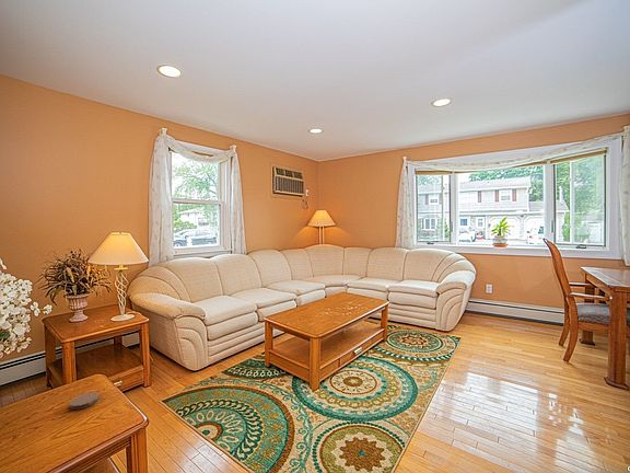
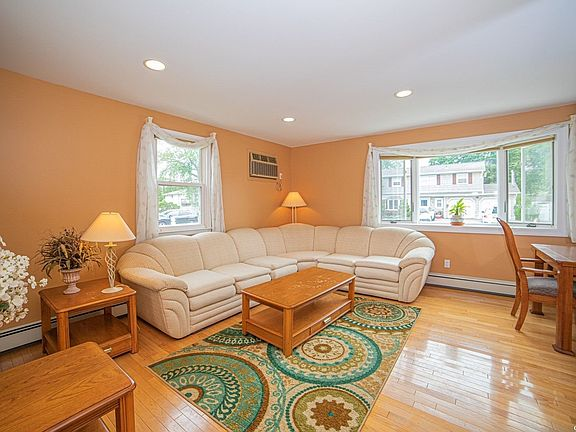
- coaster [69,391,101,411]
